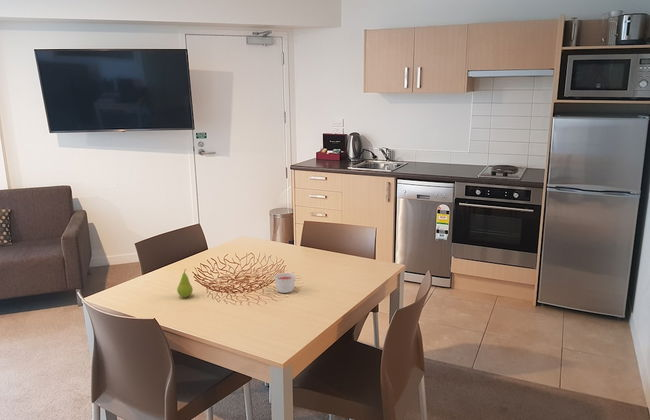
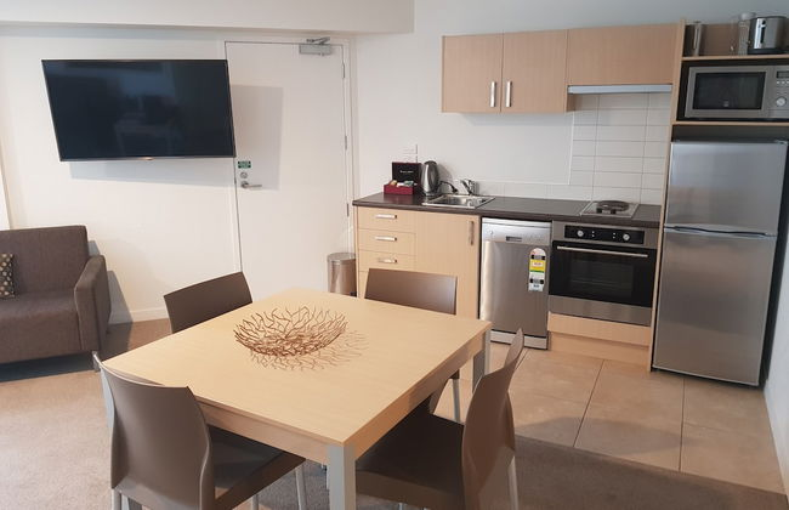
- fruit [176,268,194,298]
- candle [273,272,297,294]
